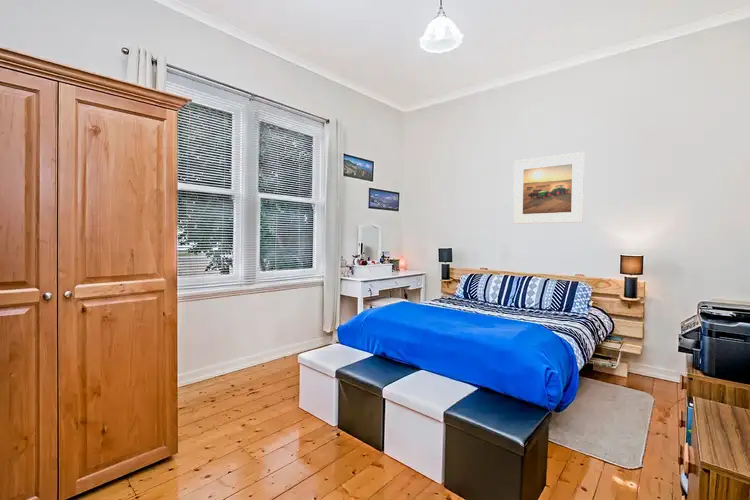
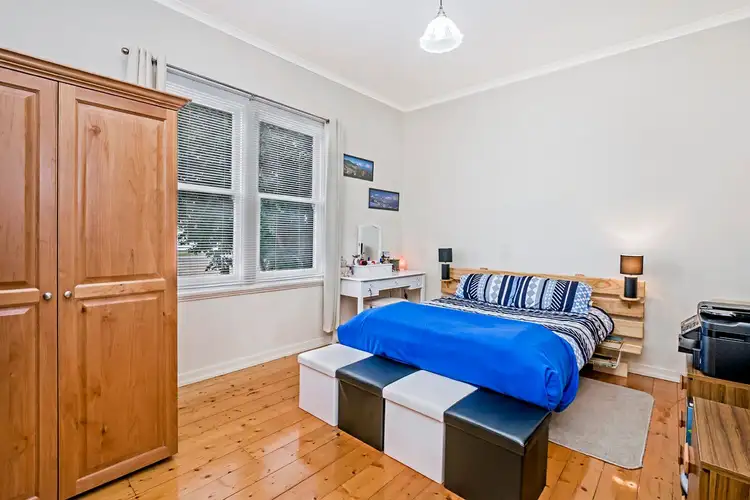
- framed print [512,151,585,225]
